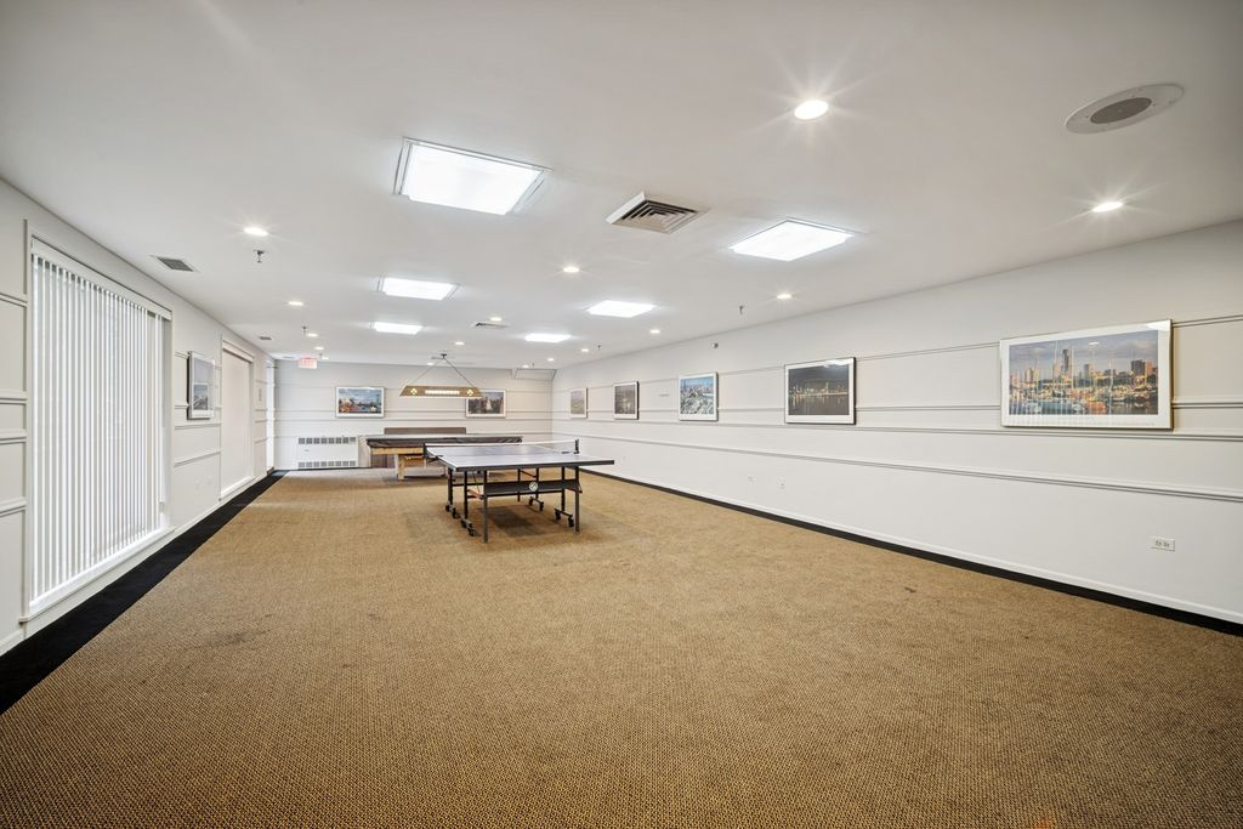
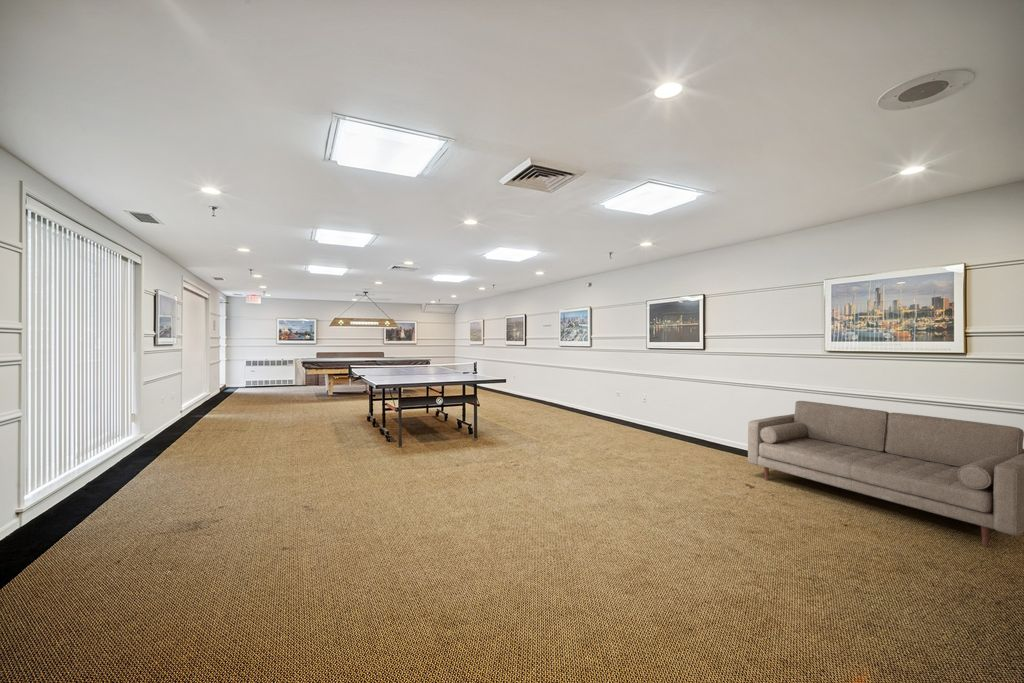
+ sofa [747,400,1024,548]
